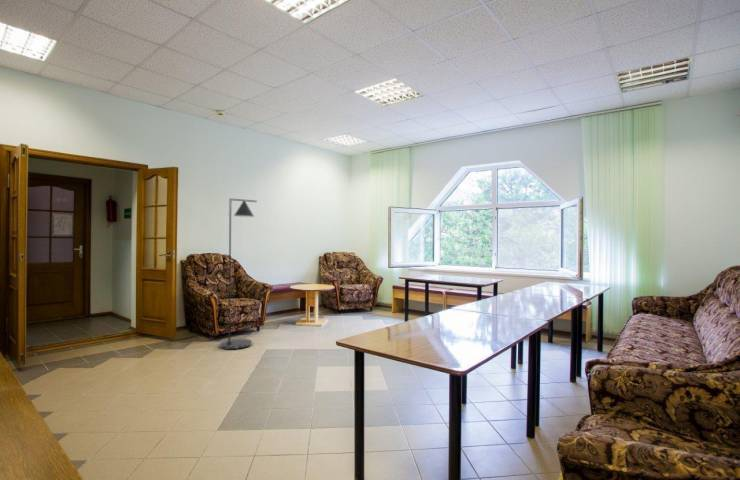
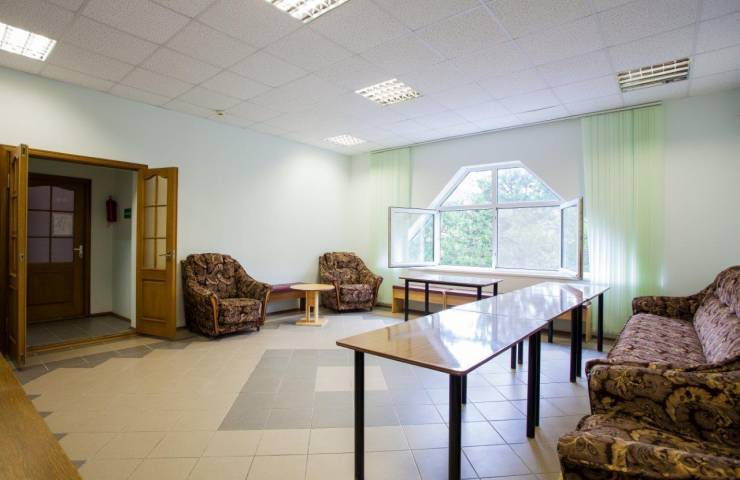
- floor lamp [219,198,258,350]
